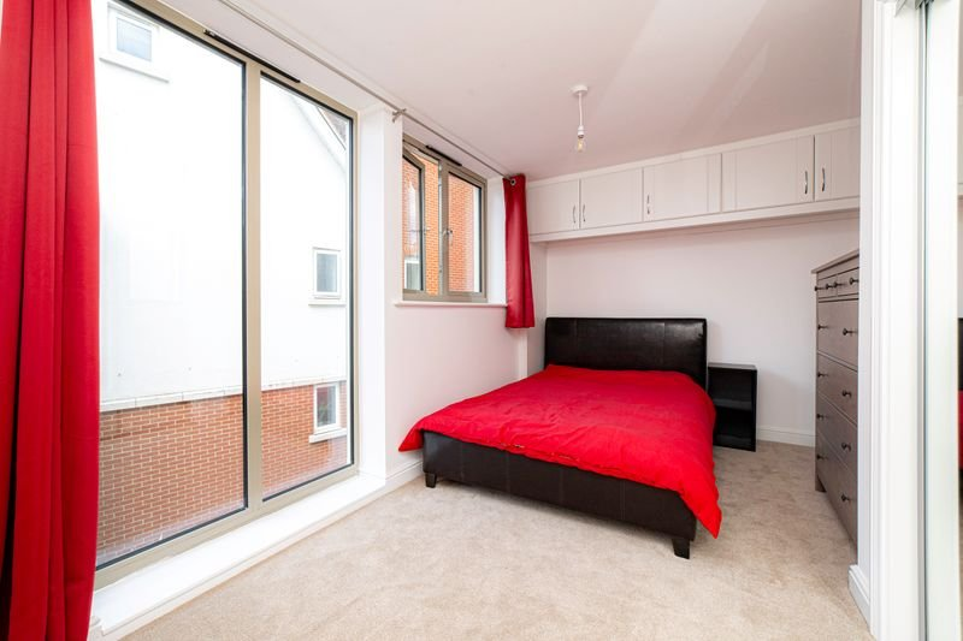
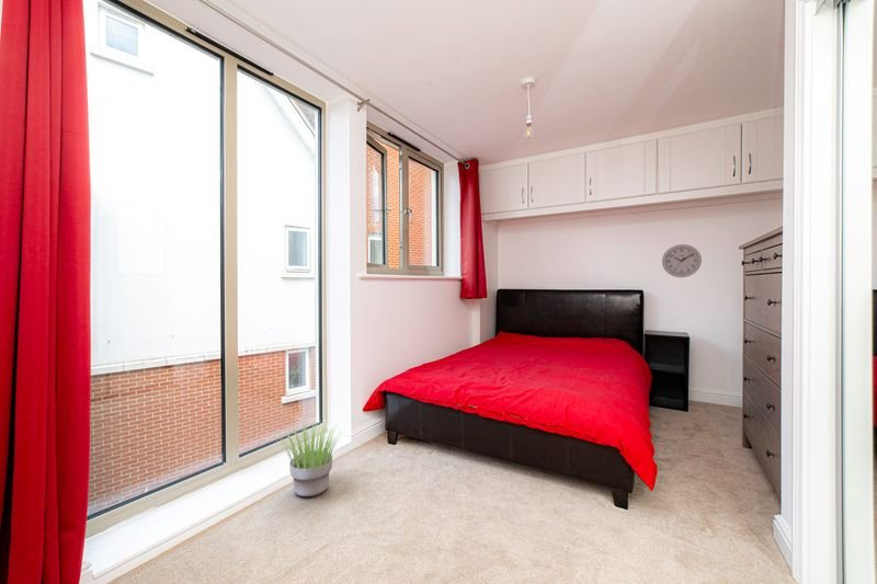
+ potted plant [273,421,344,497]
+ wall clock [661,243,703,278]
